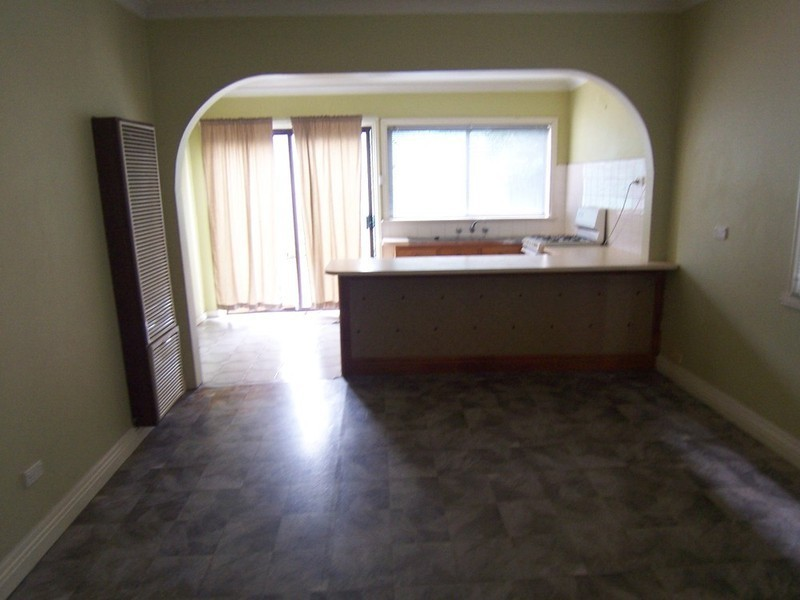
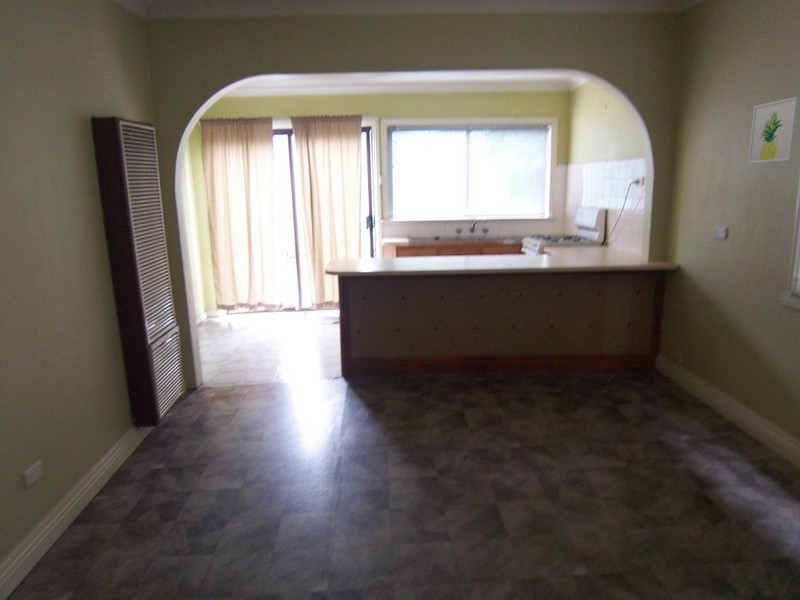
+ wall art [747,96,800,164]
